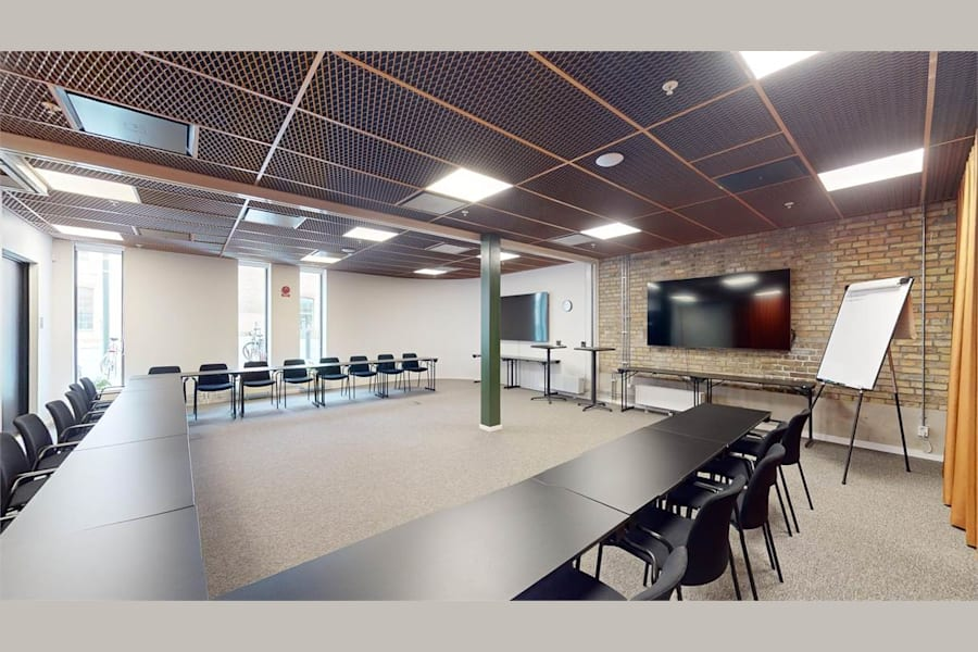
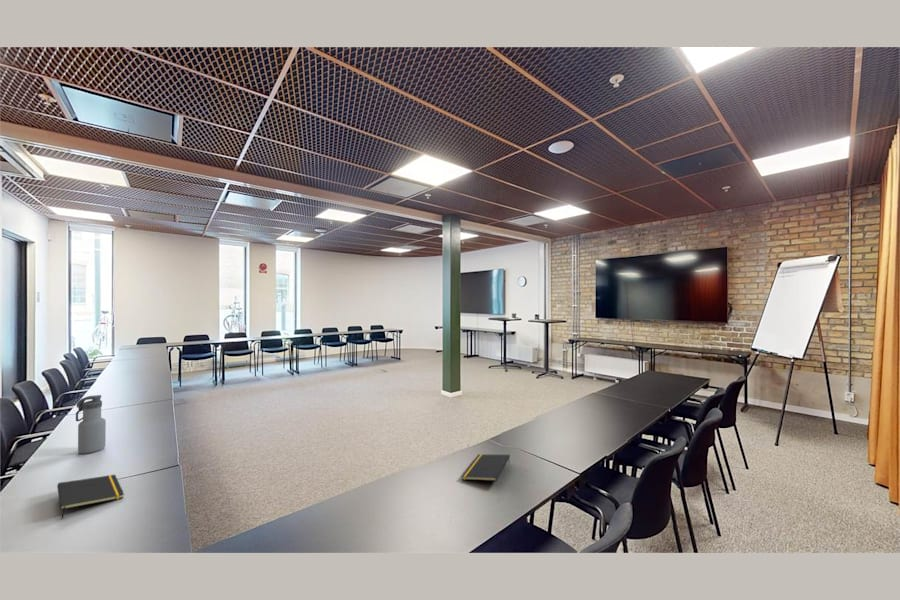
+ notepad [56,474,125,520]
+ water bottle [75,394,107,455]
+ notepad [460,453,511,482]
